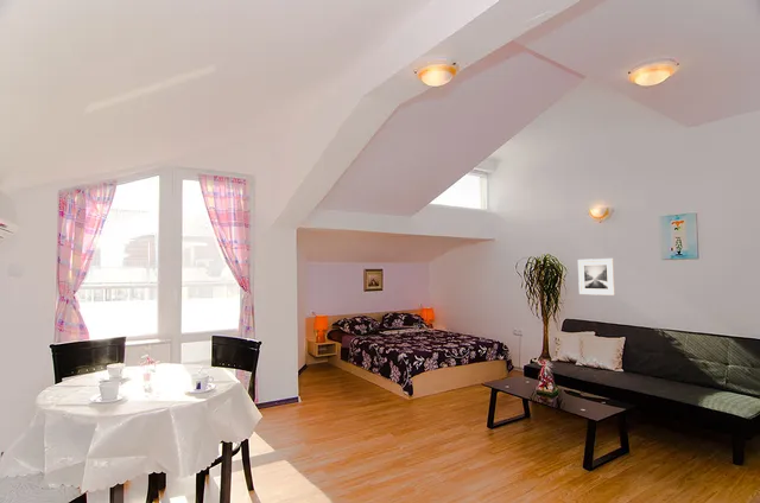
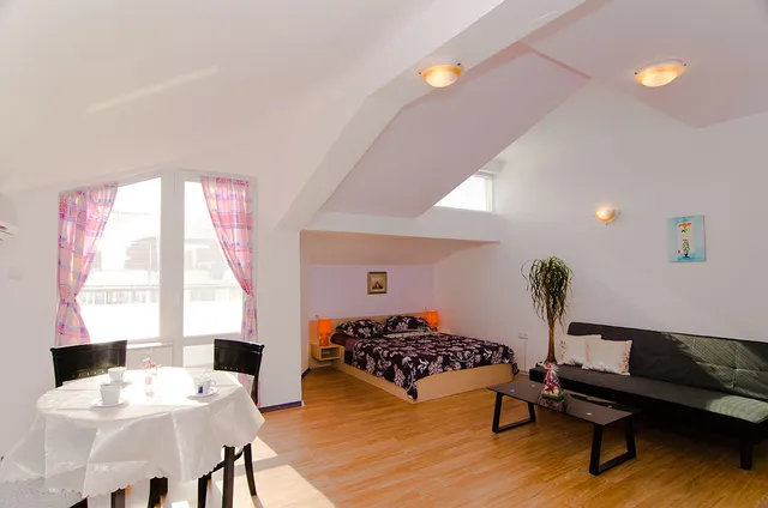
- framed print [577,257,616,297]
